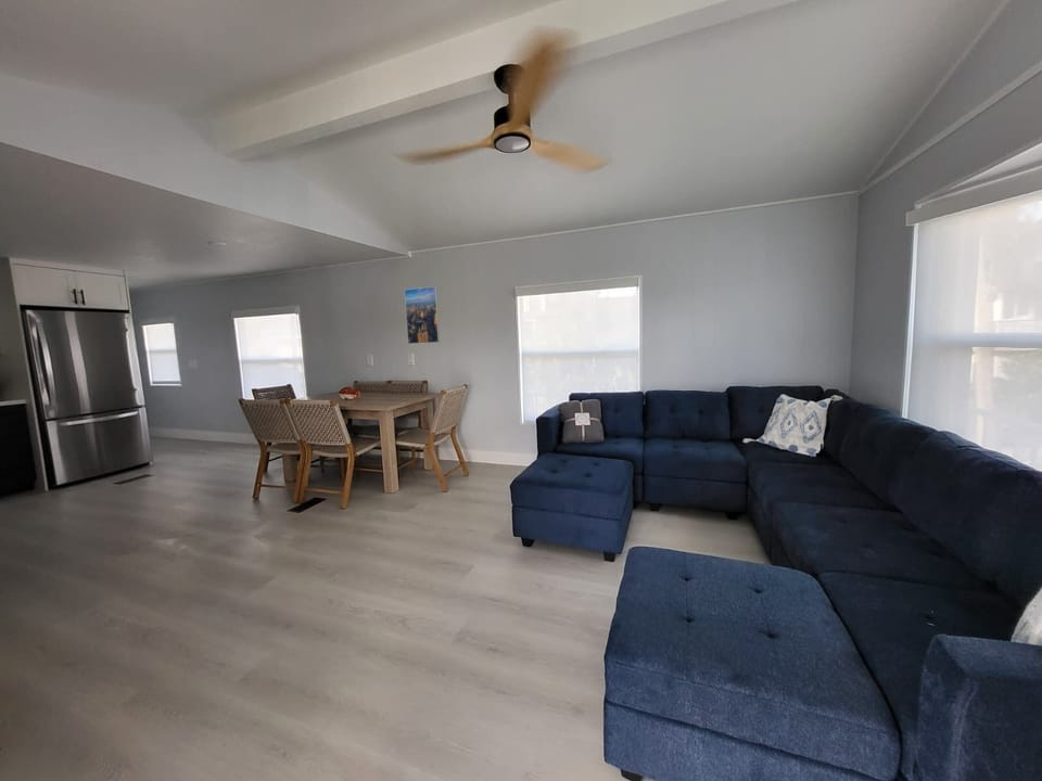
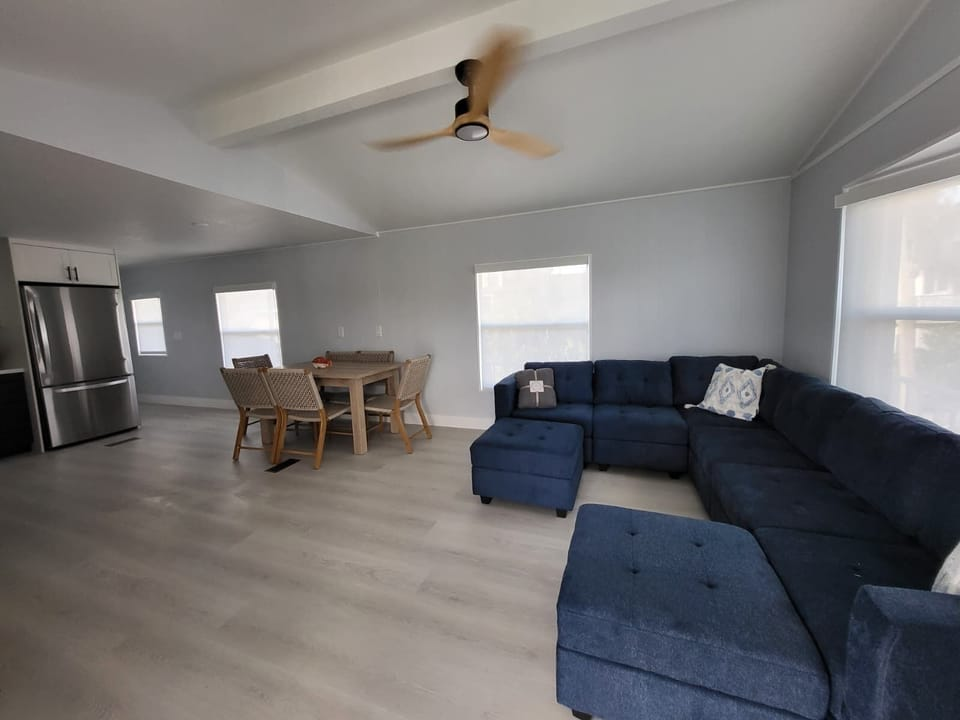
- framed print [404,285,441,345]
